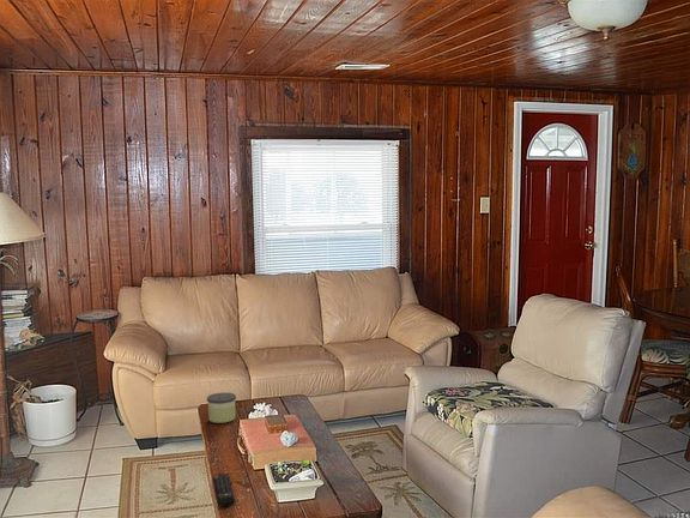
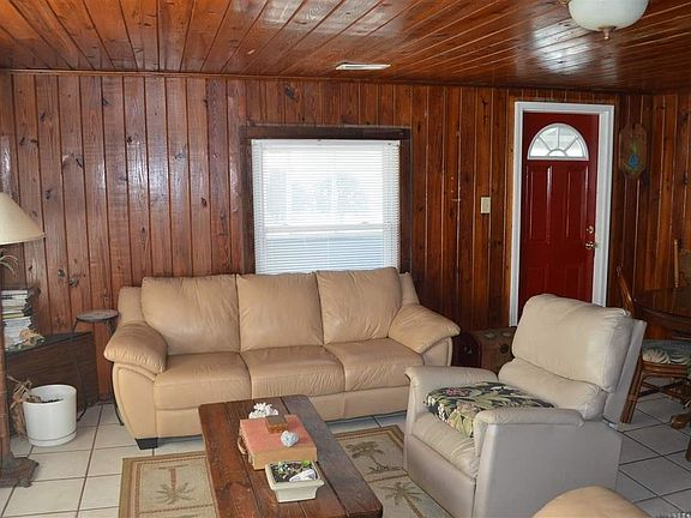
- remote control [212,472,236,507]
- candle [206,392,237,424]
